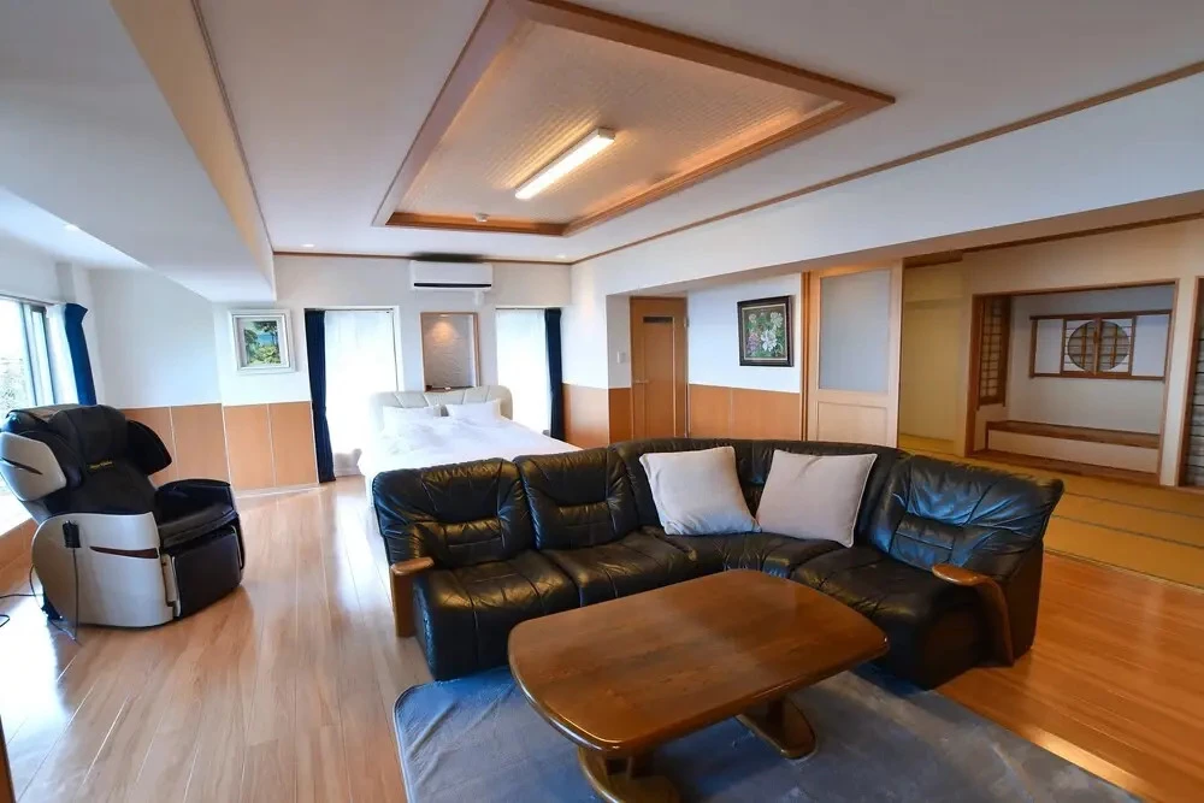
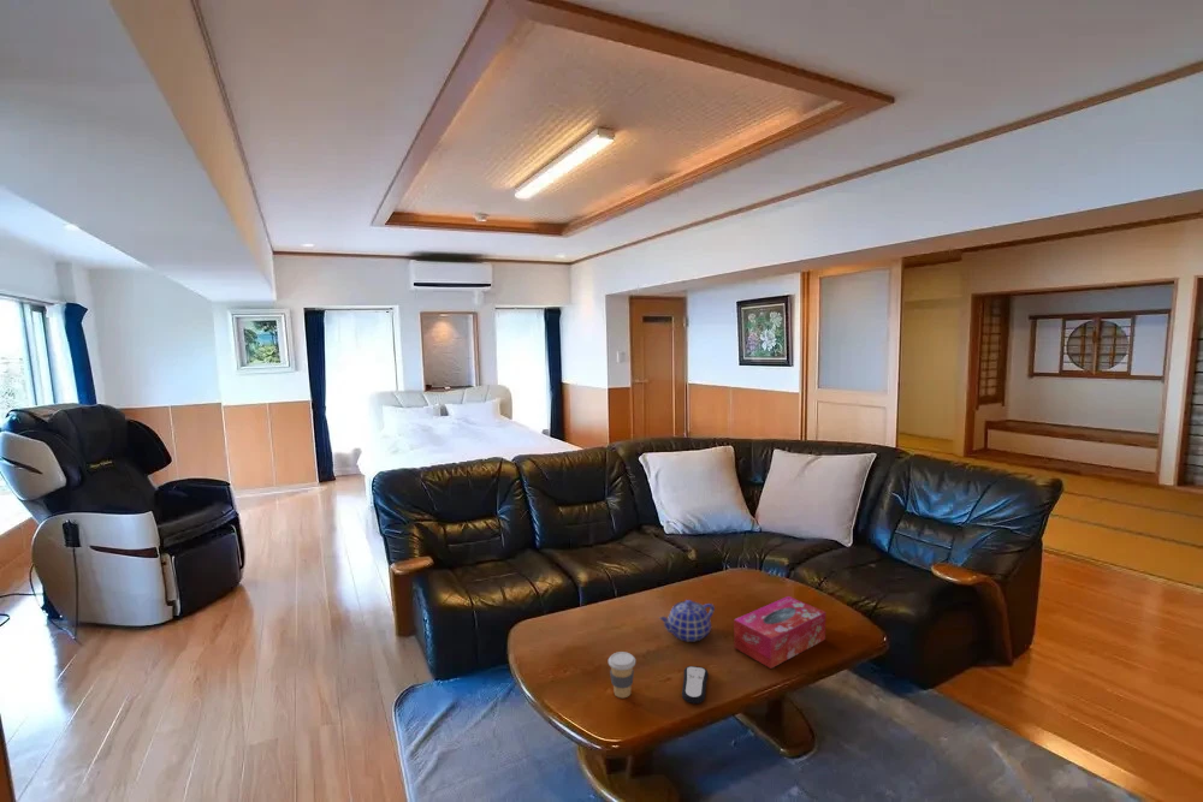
+ tissue box [733,595,826,670]
+ coffee cup [608,650,636,699]
+ remote control [681,665,710,705]
+ teapot [658,599,716,642]
